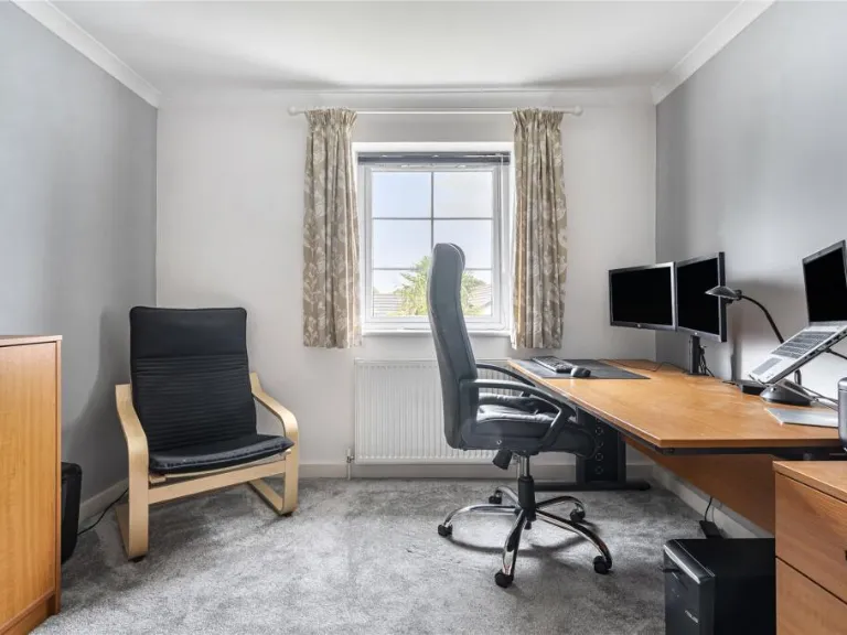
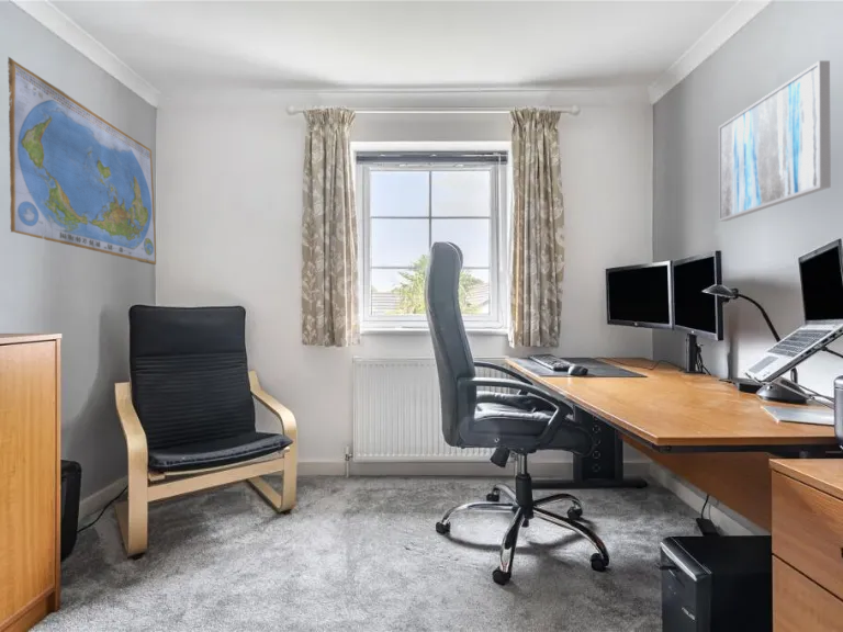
+ wall art [718,59,832,222]
+ world map [7,55,157,266]
